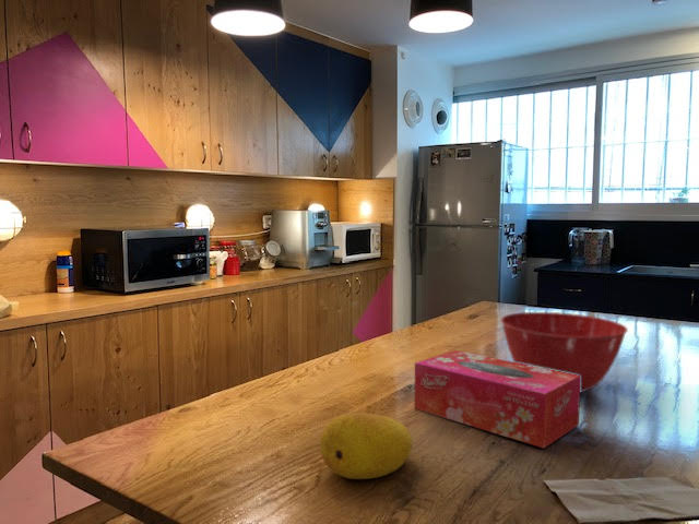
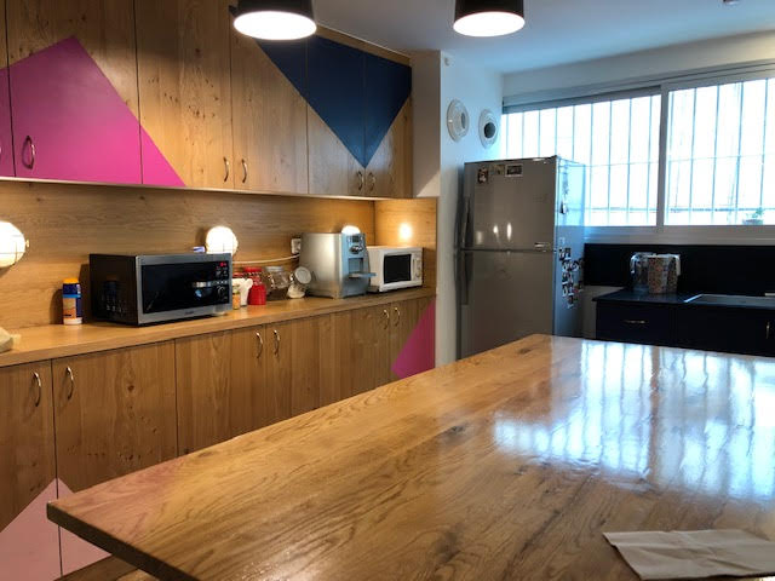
- mixing bowl [499,311,629,394]
- tissue box [413,349,581,450]
- fruit [319,412,413,480]
